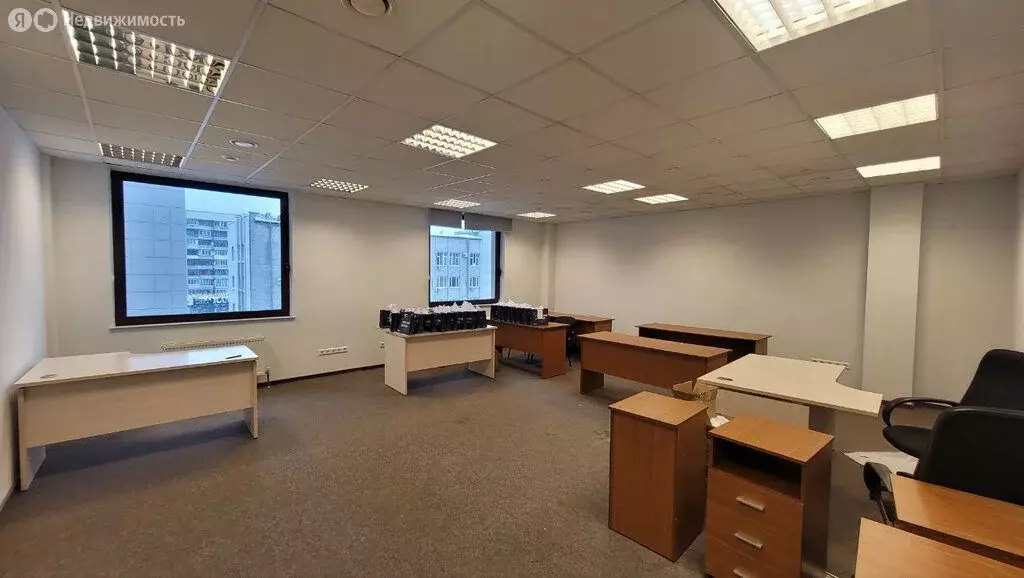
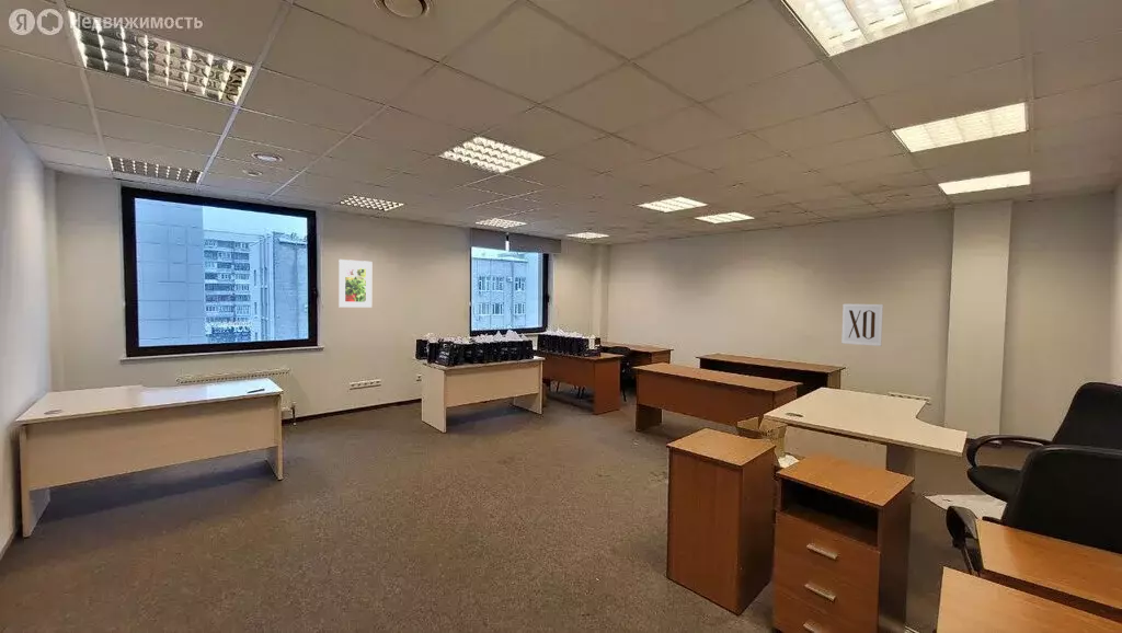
+ wall art [840,303,884,347]
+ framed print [337,258,373,309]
